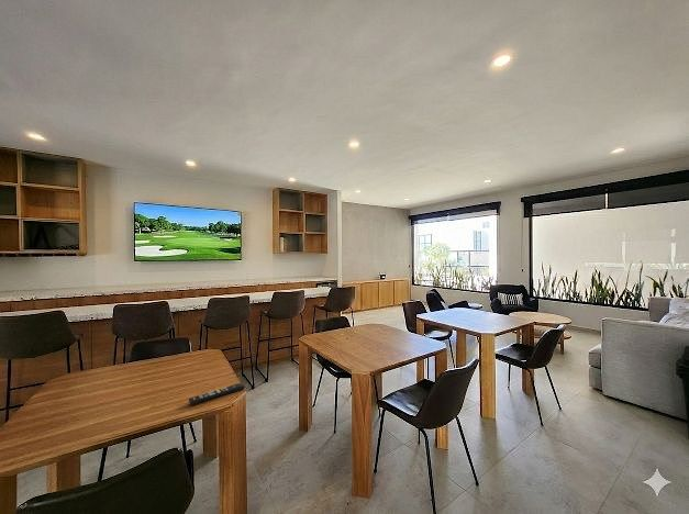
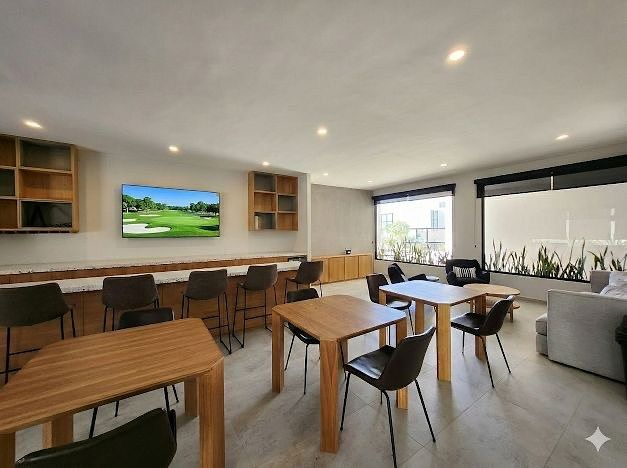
- remote control [188,382,246,405]
